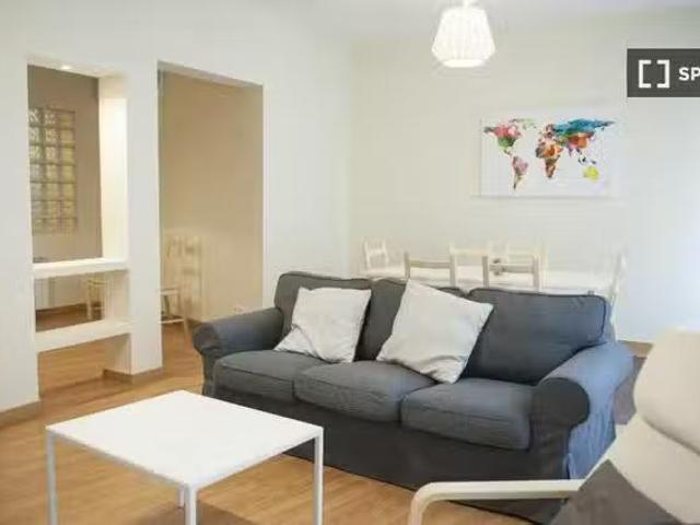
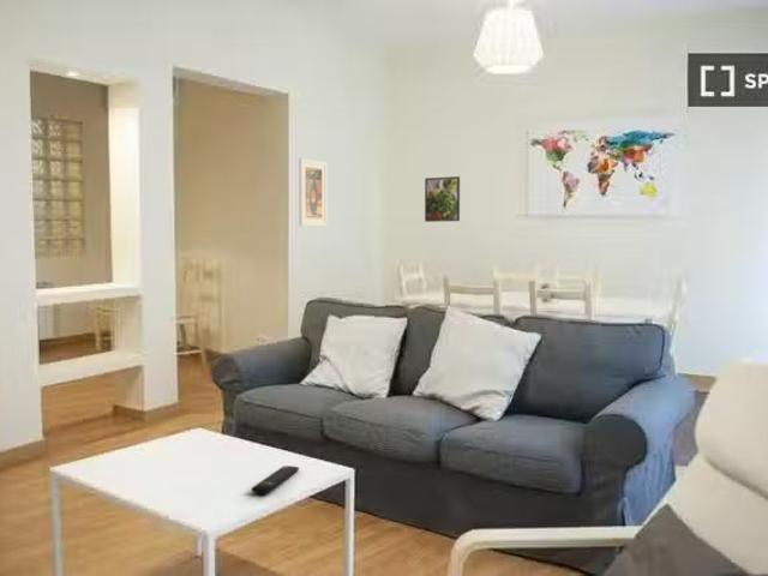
+ remote control [250,464,300,494]
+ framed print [424,175,461,223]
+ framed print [298,157,329,228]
